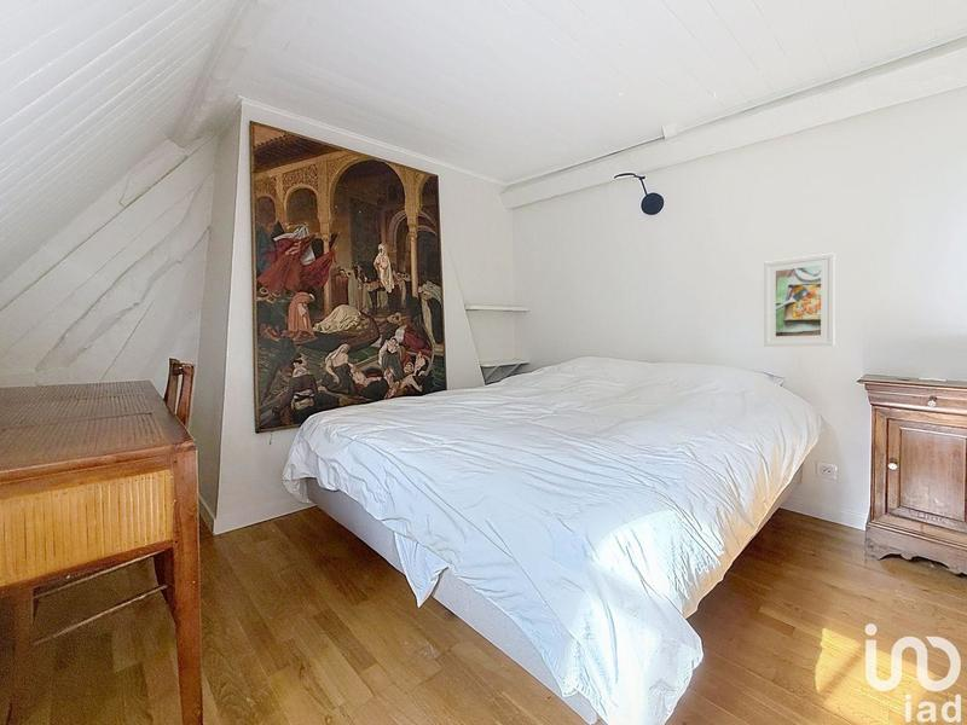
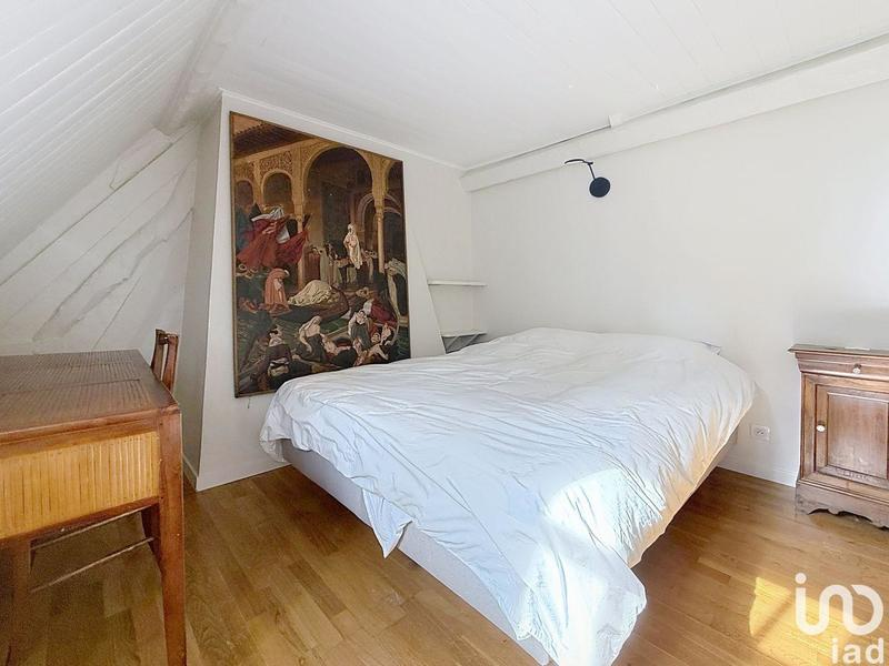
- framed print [763,251,836,348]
